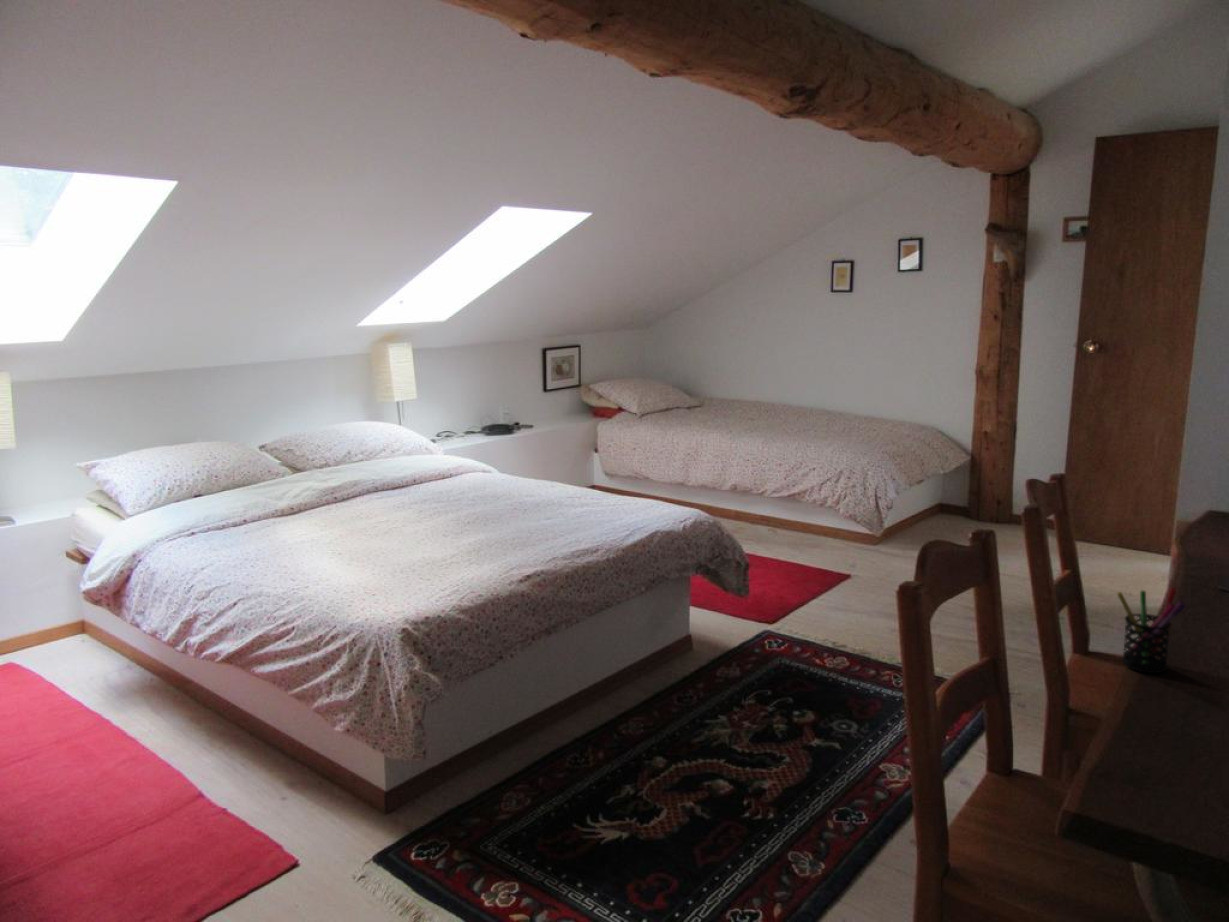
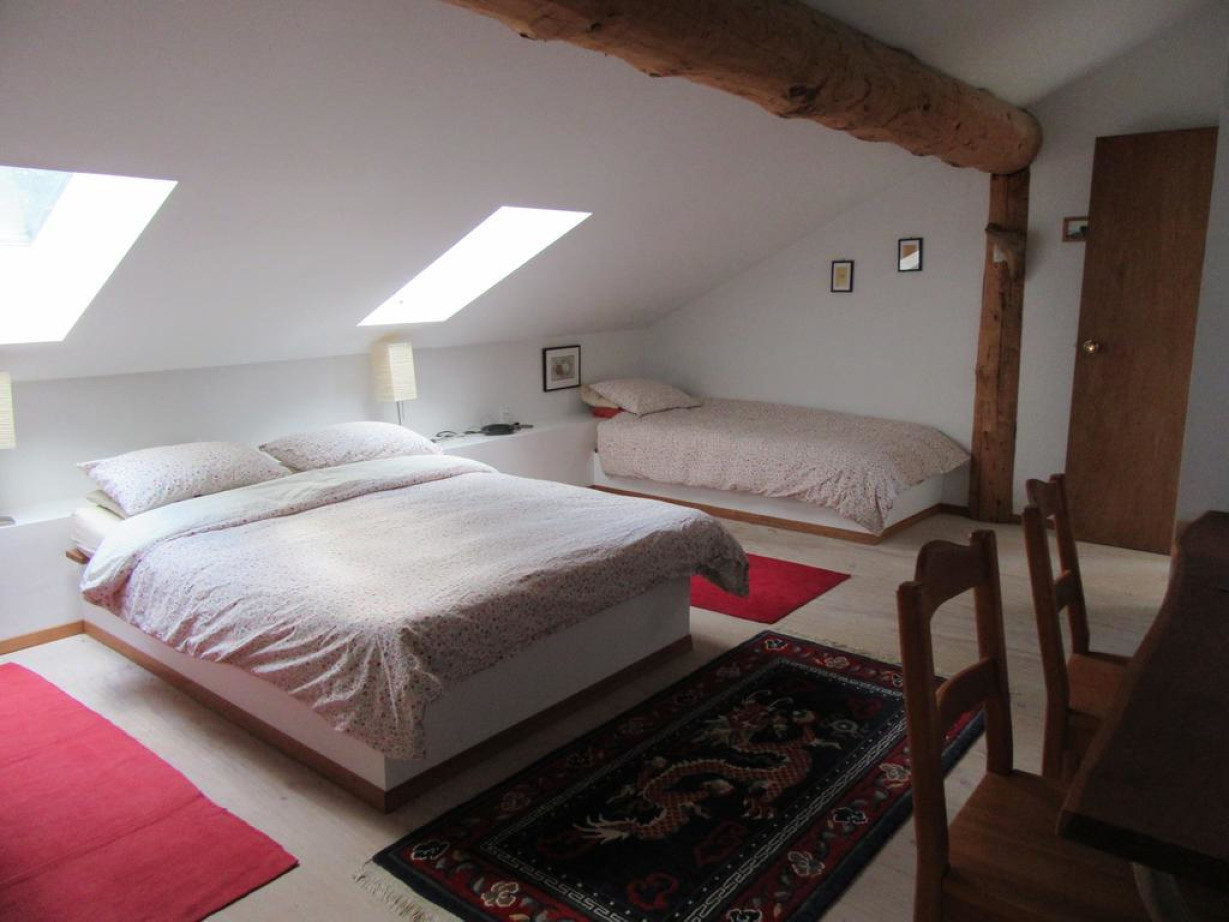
- pen holder [1116,587,1186,674]
